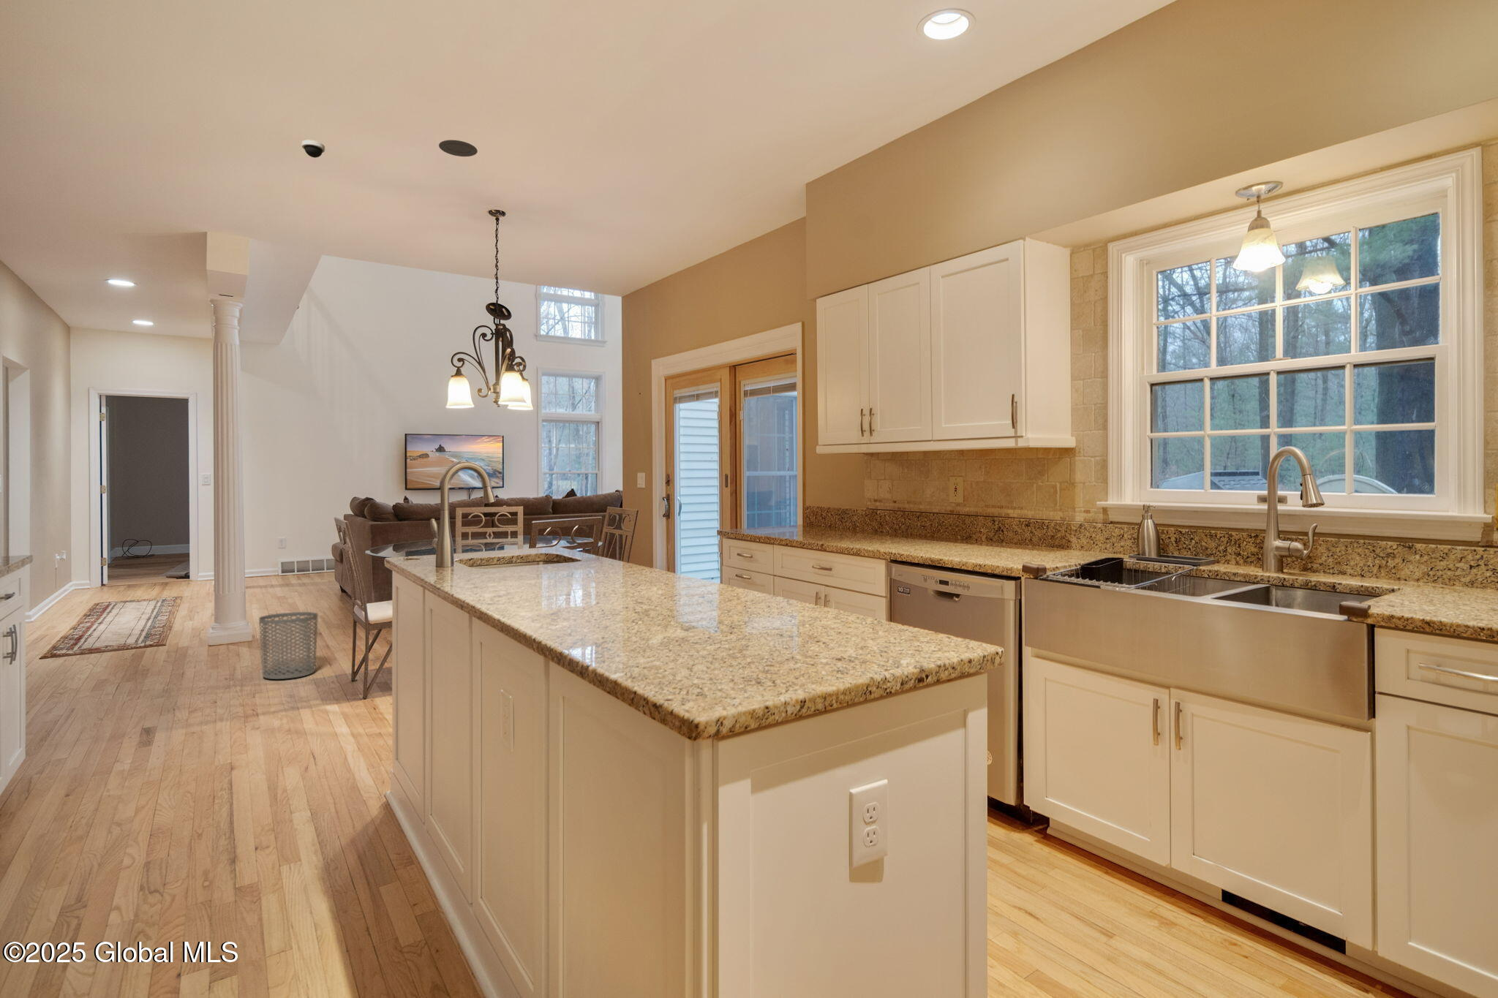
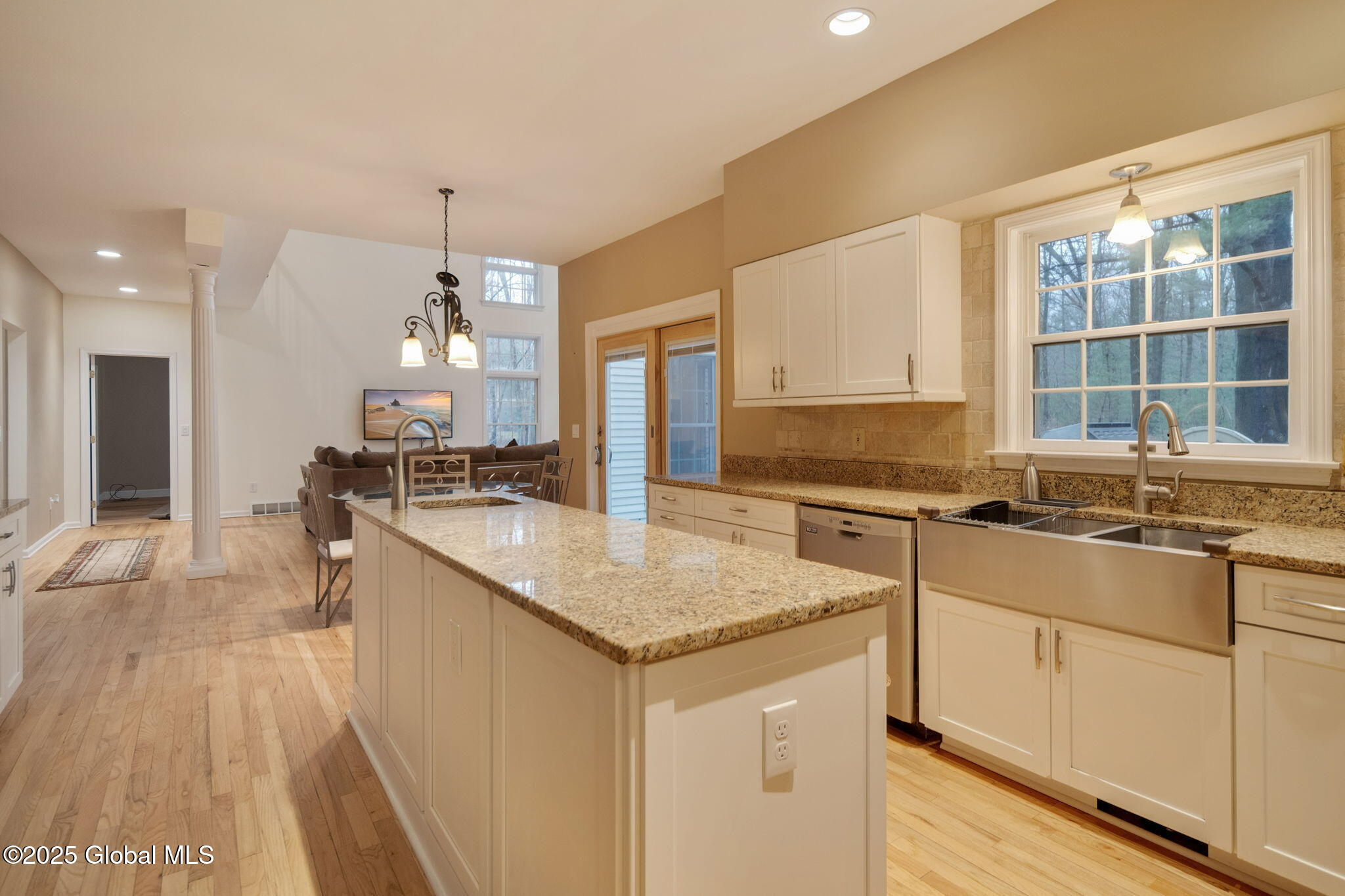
- recessed light [438,139,479,157]
- dome security camera [302,139,325,158]
- waste bin [258,611,319,679]
